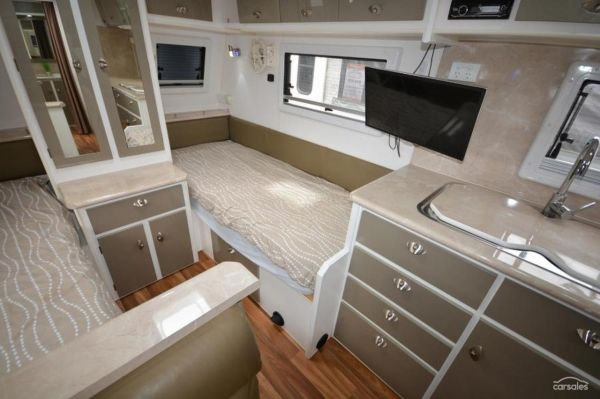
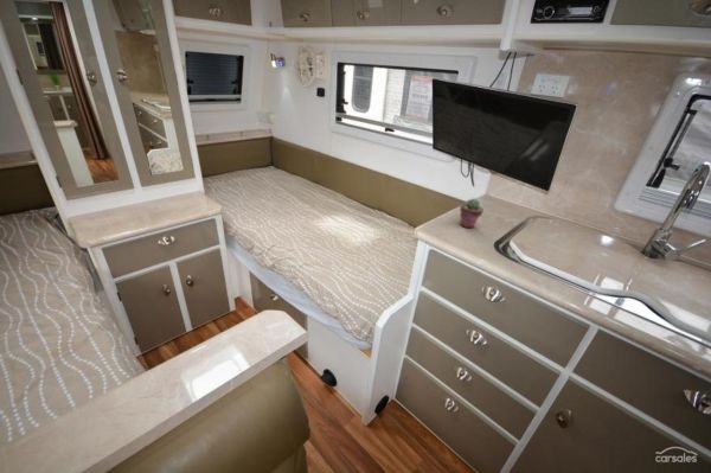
+ potted succulent [459,198,485,229]
